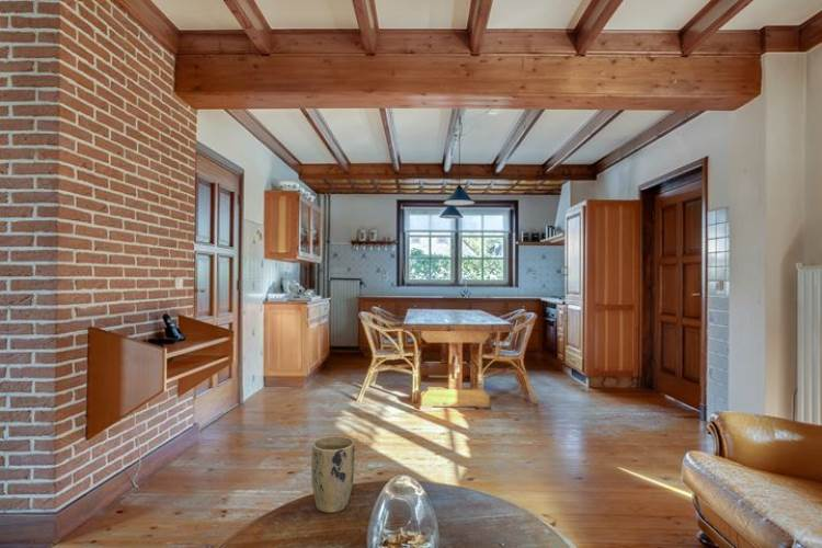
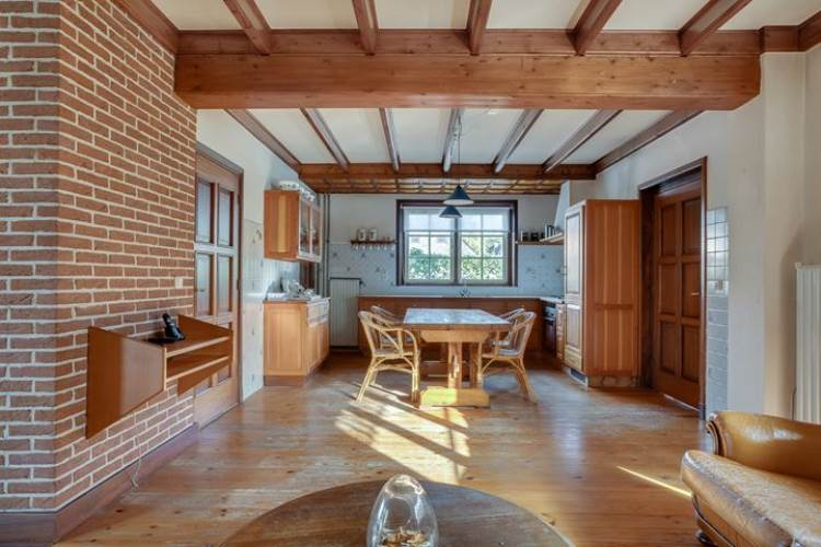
- plant pot [310,435,355,514]
